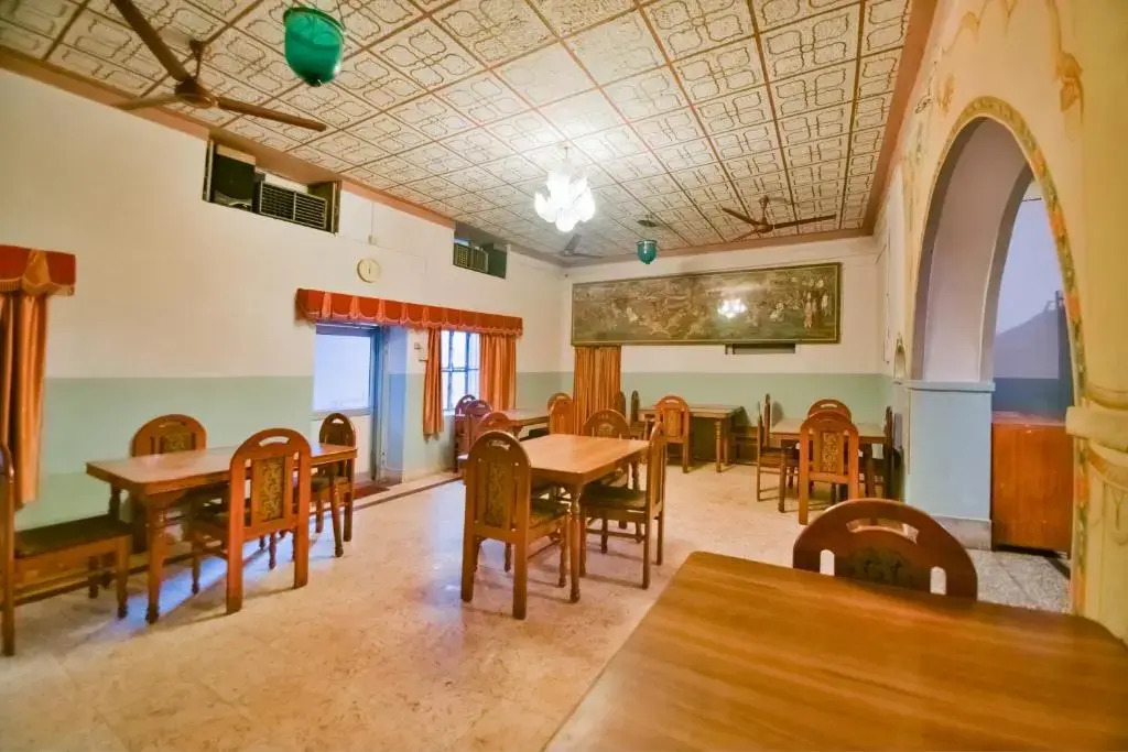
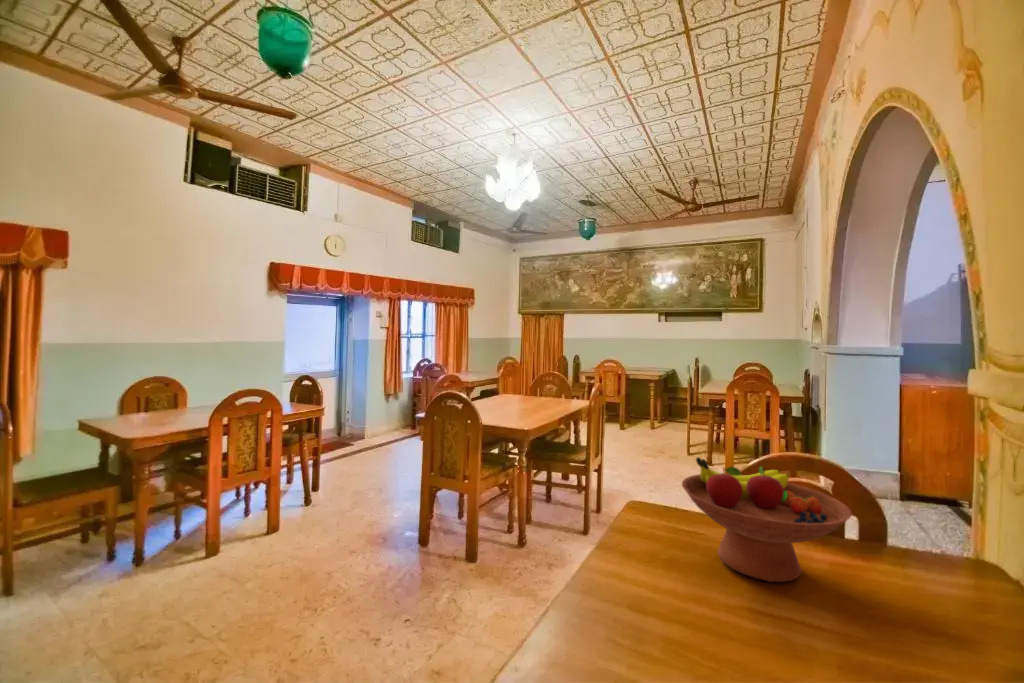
+ fruit bowl [681,456,853,583]
